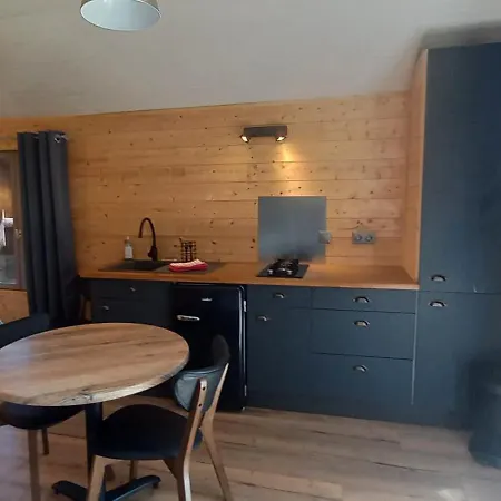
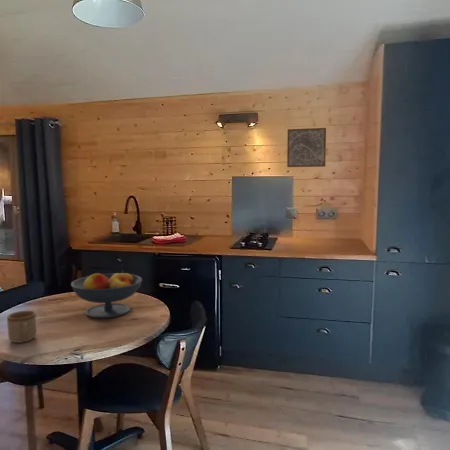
+ mug [6,310,37,344]
+ fruit bowl [70,269,143,319]
+ wall art [286,127,327,168]
